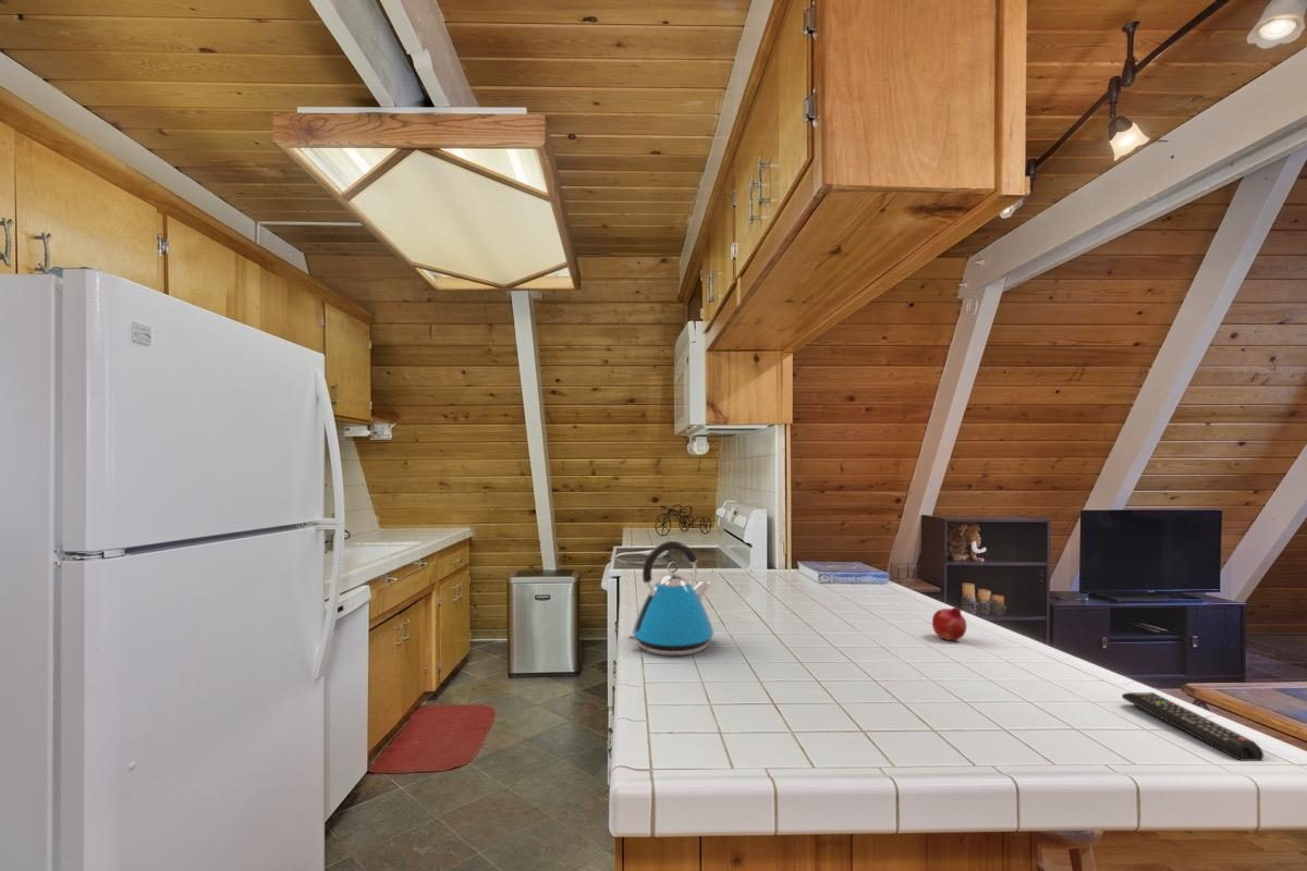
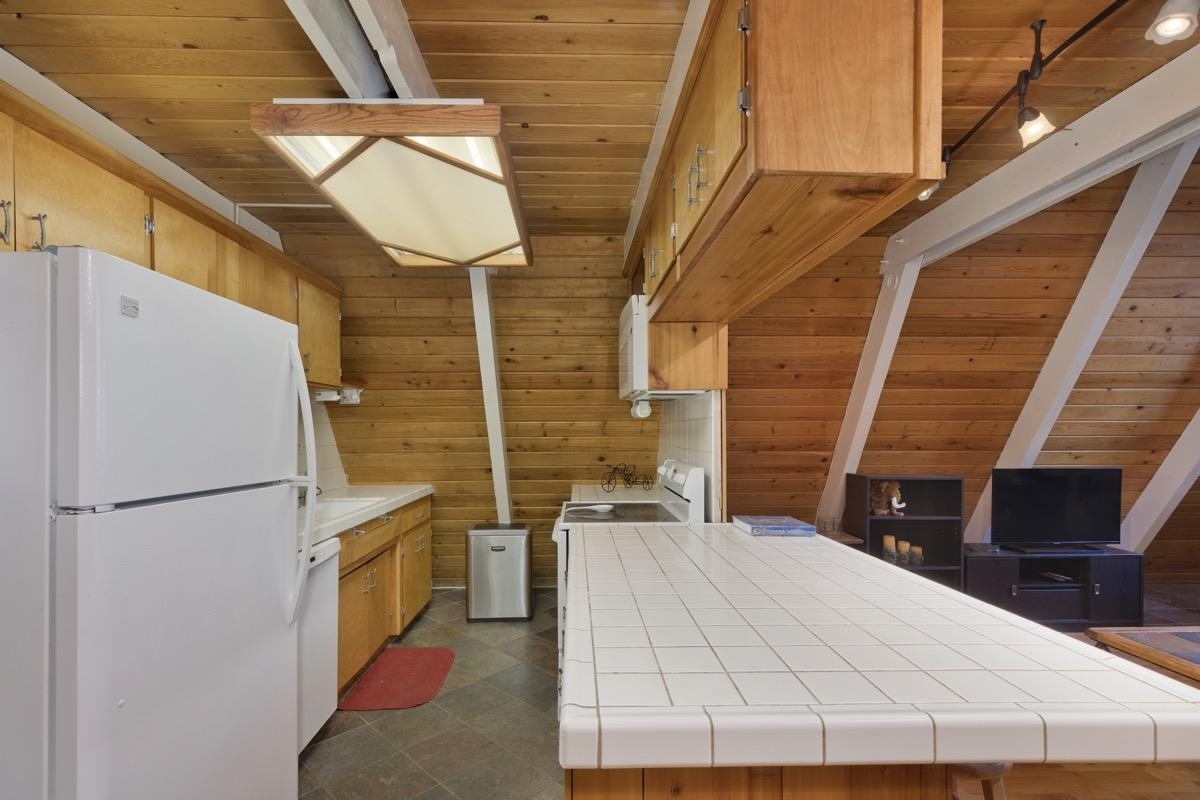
- remote control [1121,691,1265,762]
- fruit [931,605,967,641]
- kettle [626,540,714,657]
